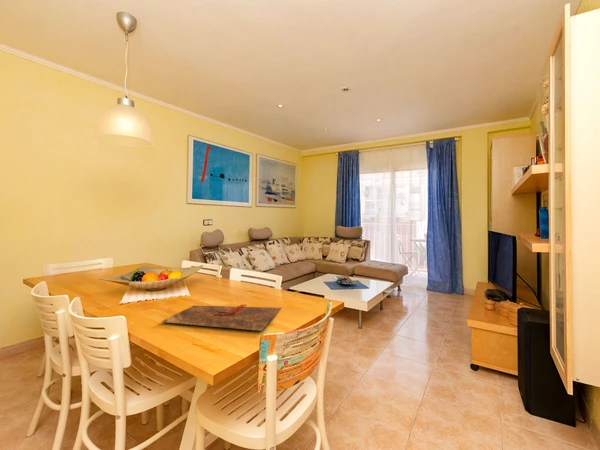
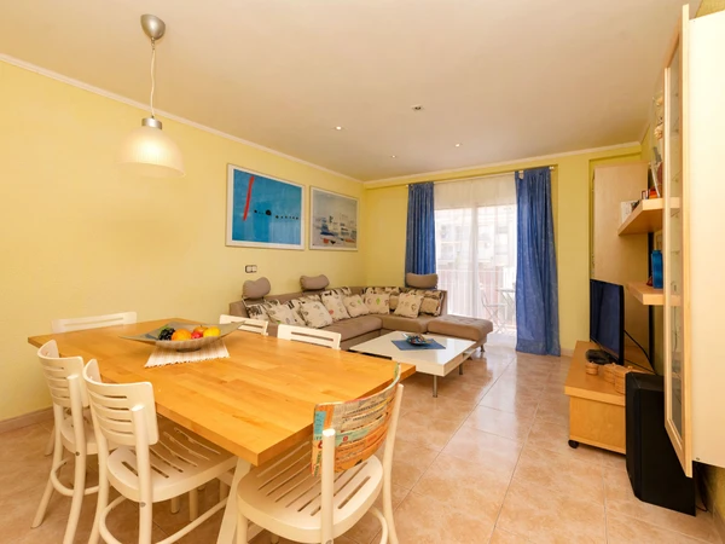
- placemat [160,303,282,332]
